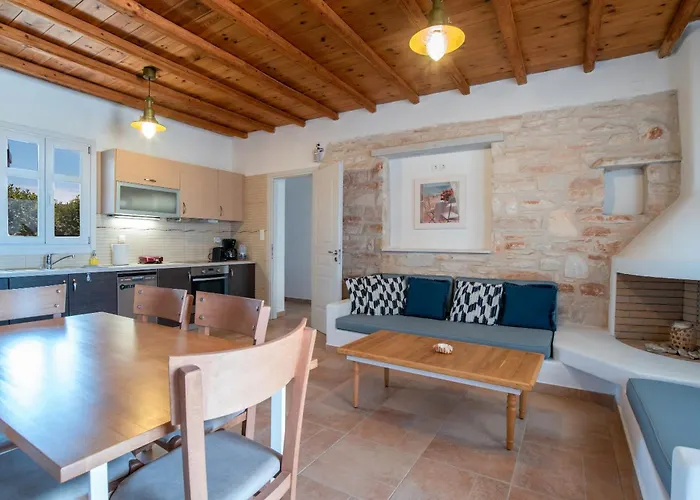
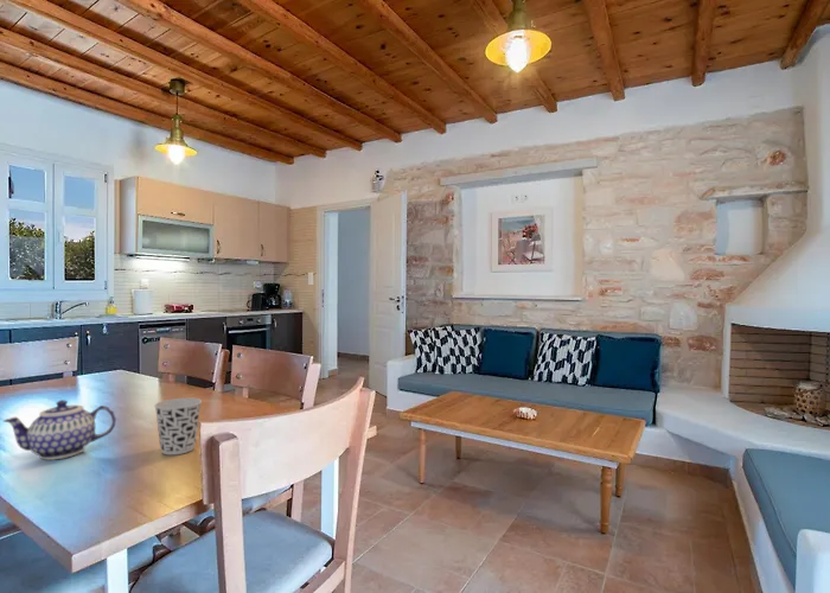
+ teapot [2,398,117,461]
+ cup [153,397,203,455]
